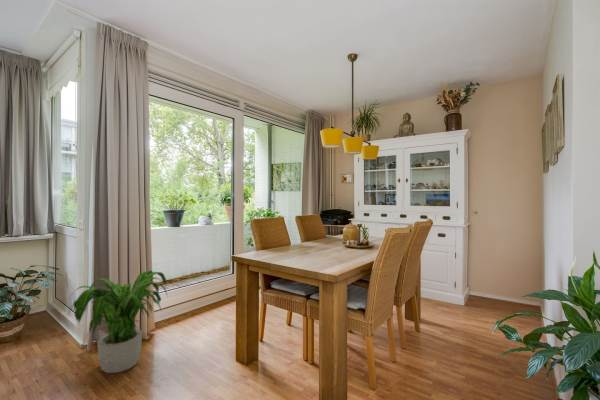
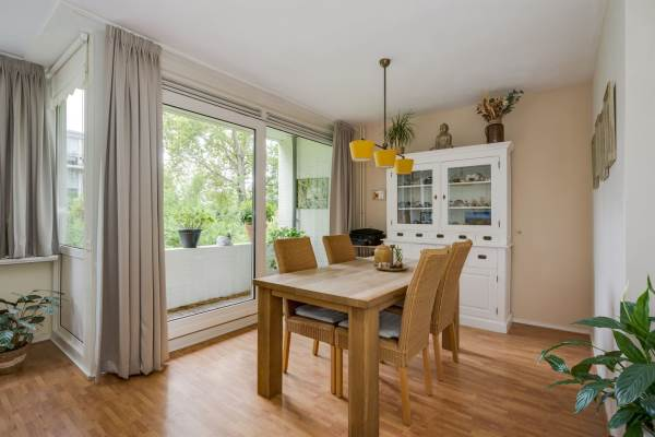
- potted plant [66,269,171,374]
